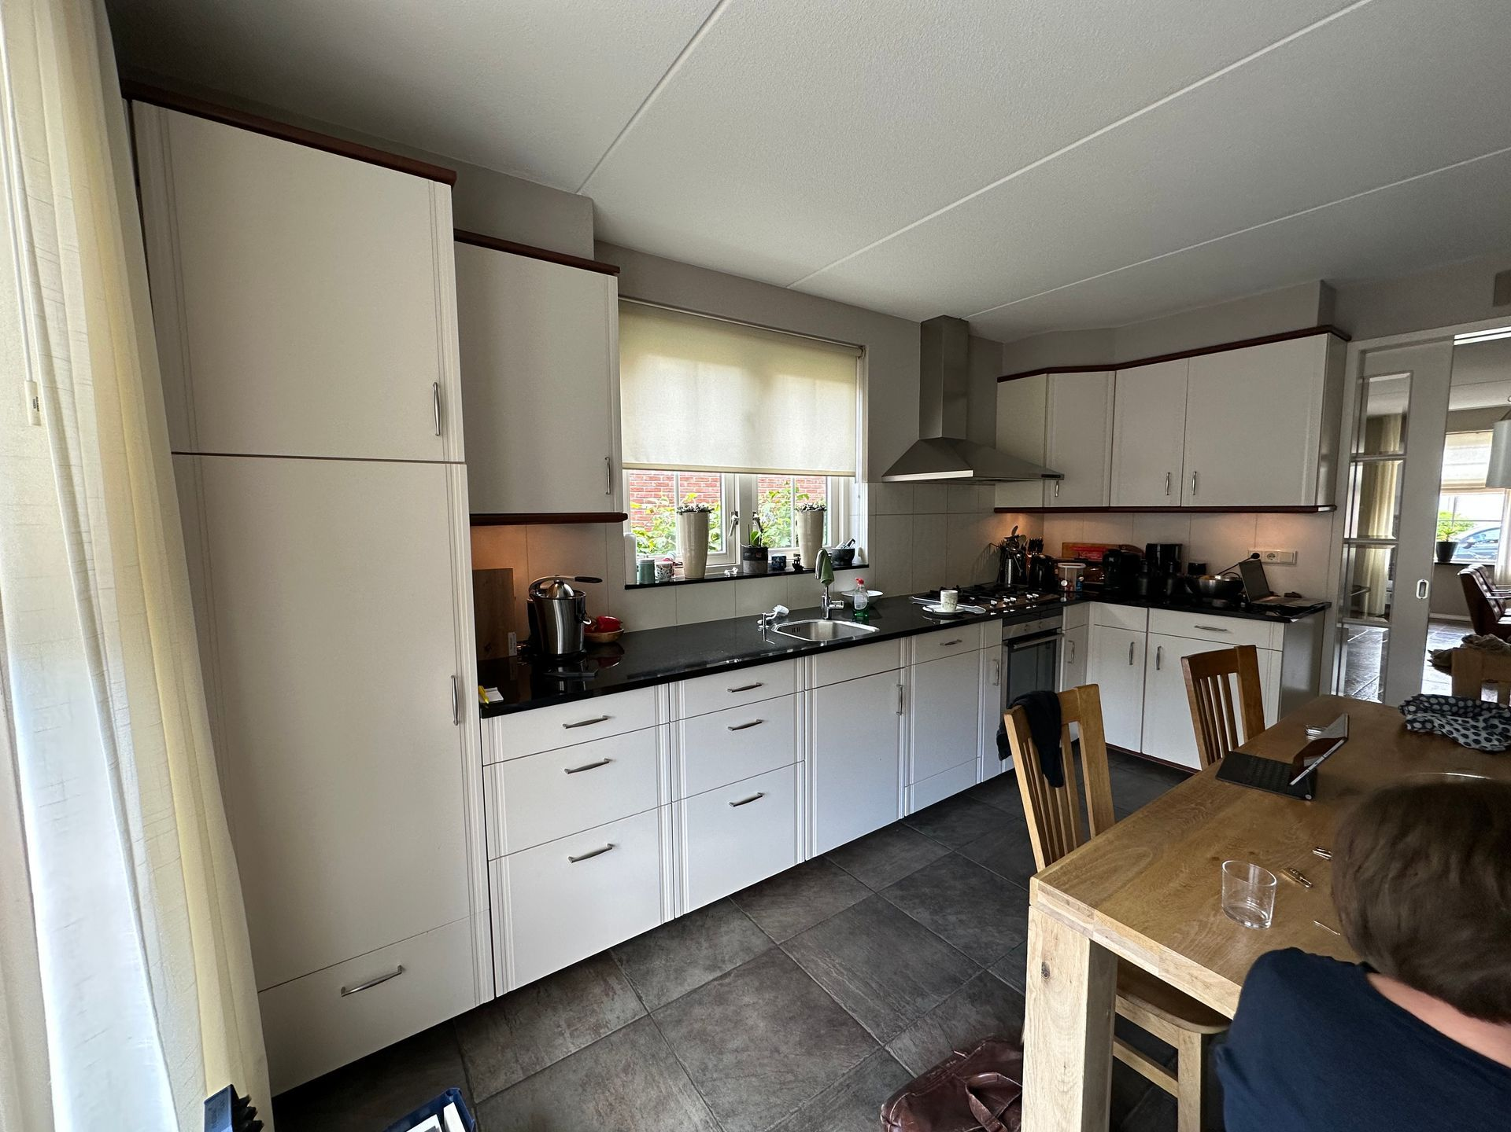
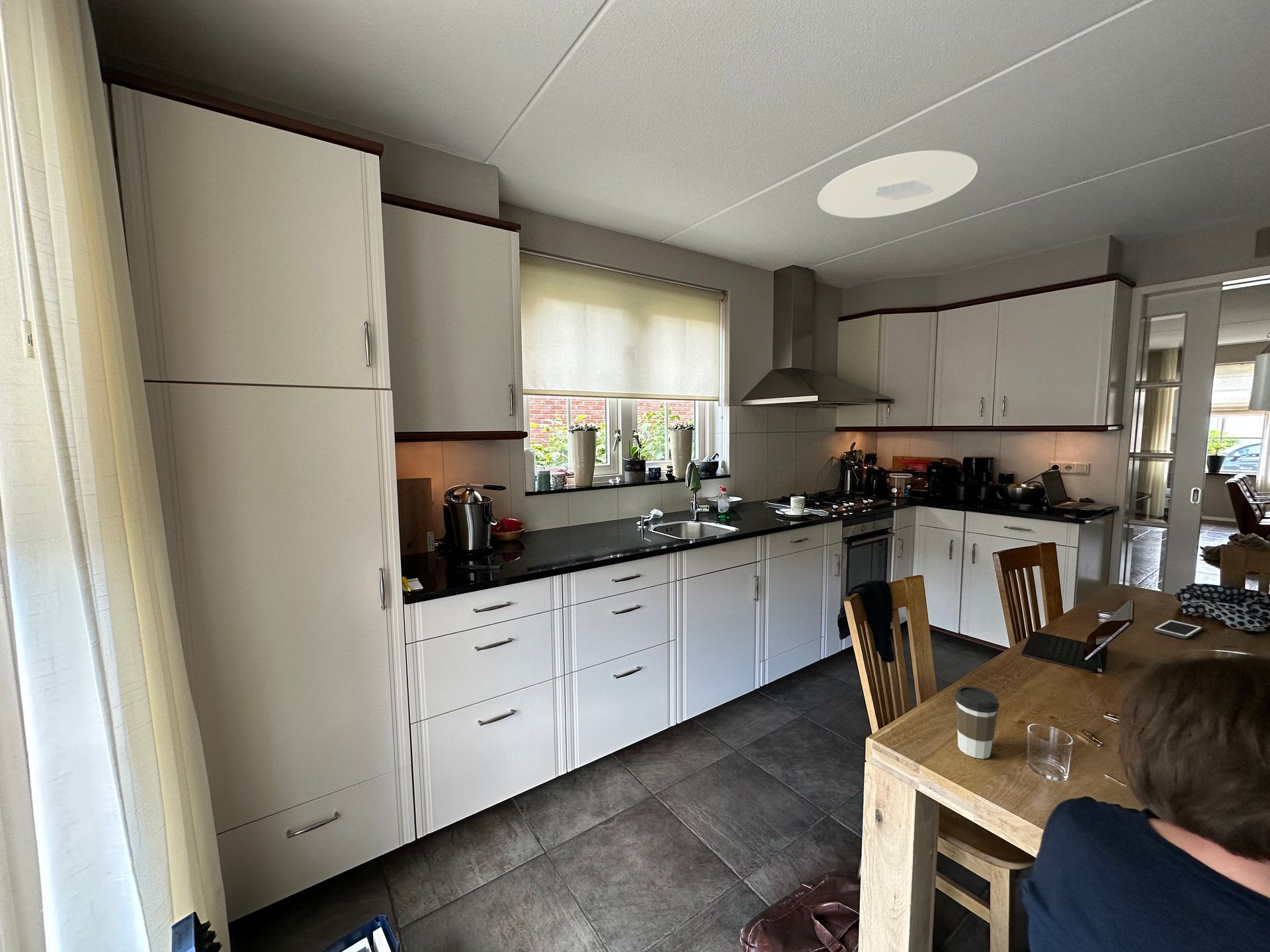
+ coffee cup [954,686,1000,760]
+ ceiling light [817,149,978,219]
+ cell phone [1153,619,1203,639]
